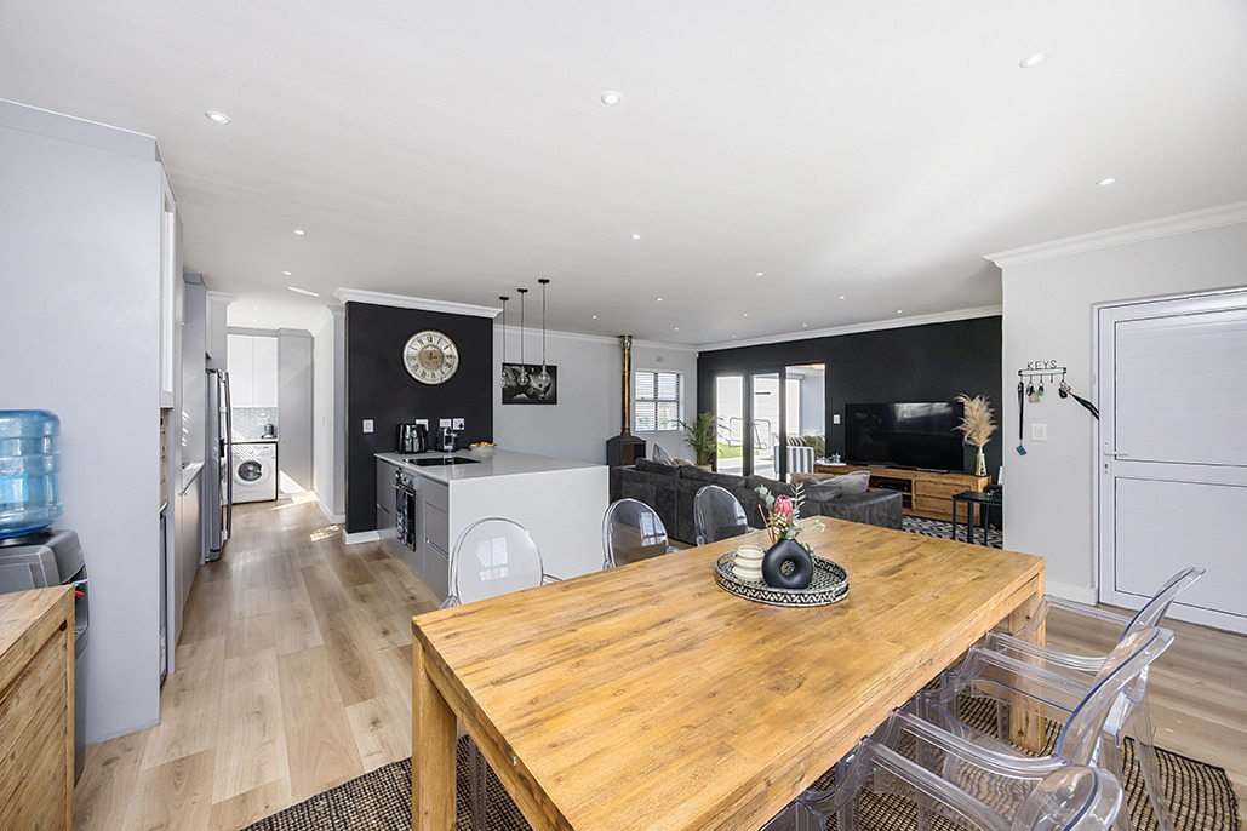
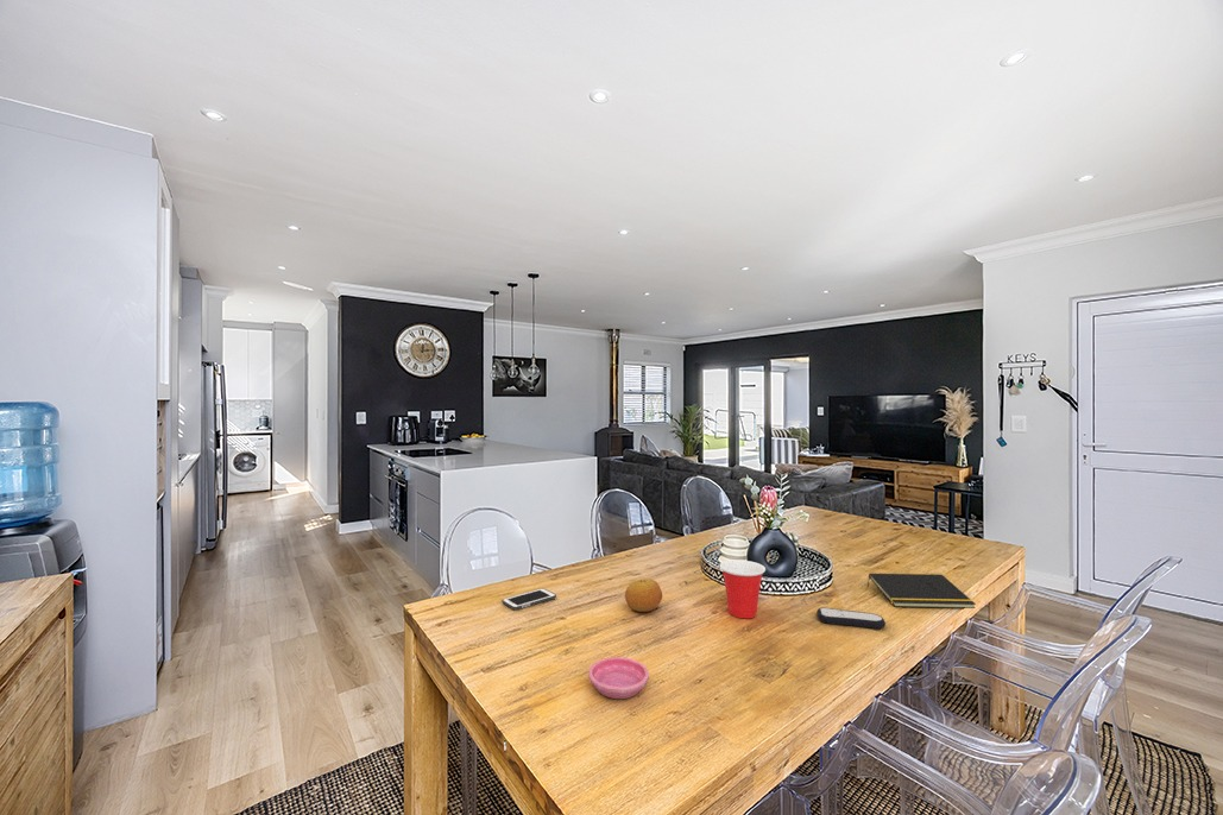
+ notepad [866,573,977,609]
+ remote control [815,606,887,630]
+ cup [719,558,767,619]
+ saucer [587,656,650,700]
+ fruit [624,577,663,613]
+ cell phone [500,587,557,611]
